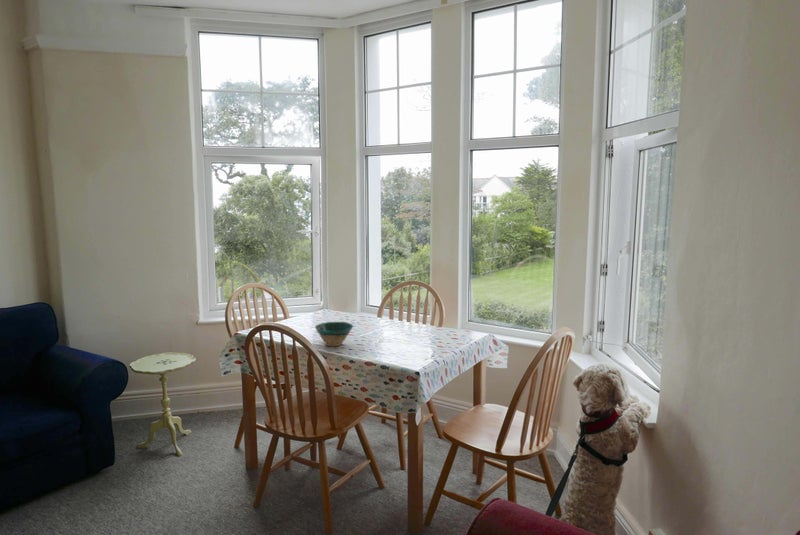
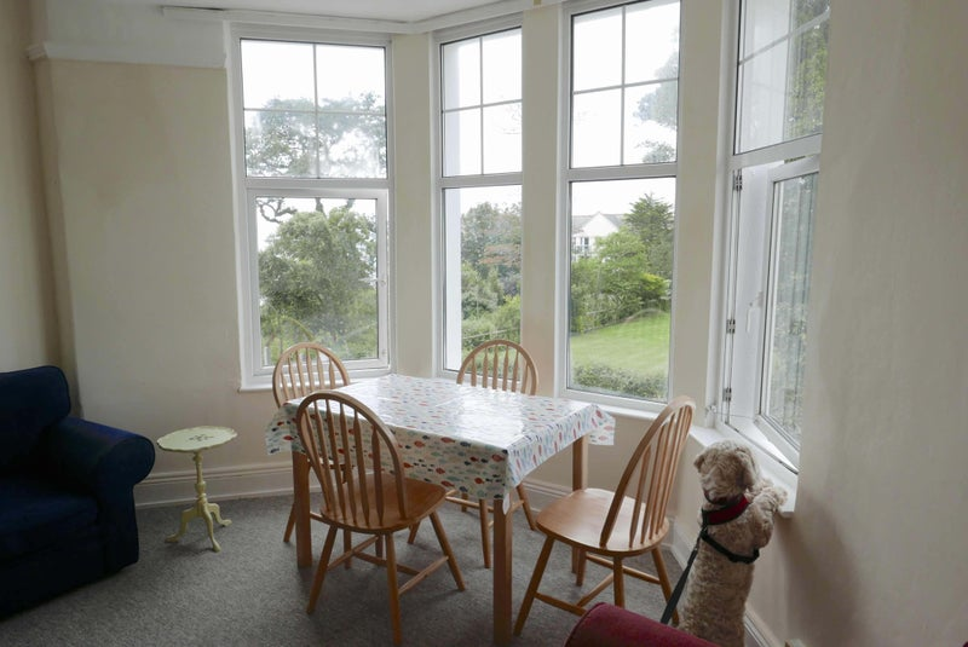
- bowl [314,321,354,347]
